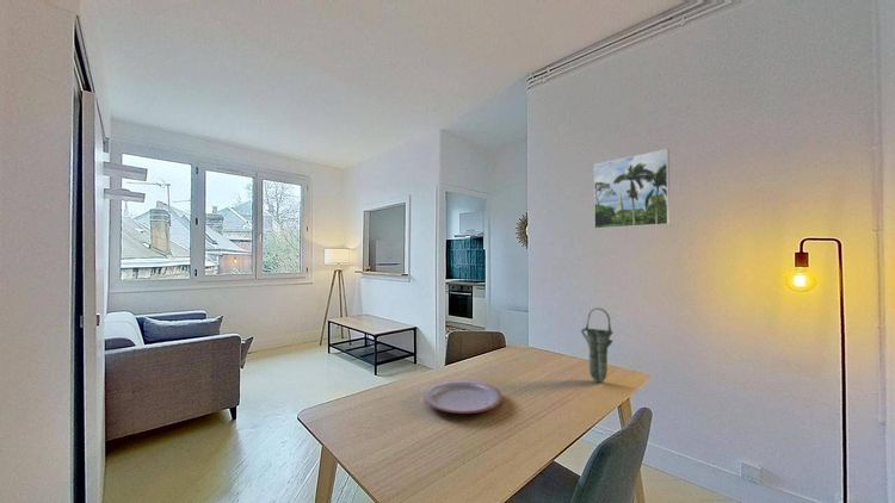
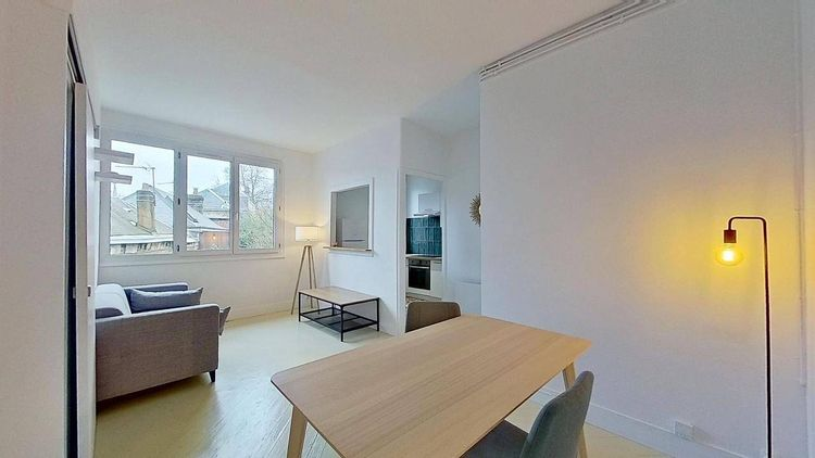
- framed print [593,148,671,230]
- plate [422,379,504,415]
- vase [580,306,615,384]
